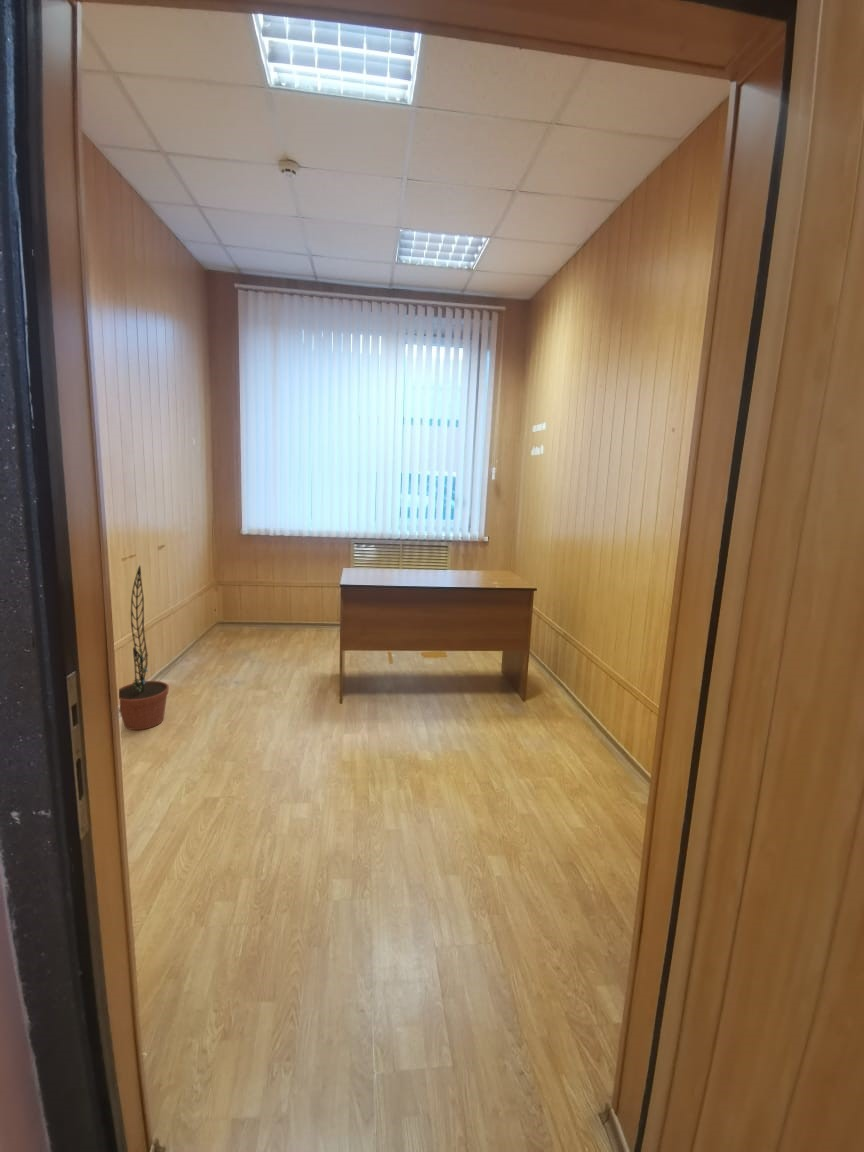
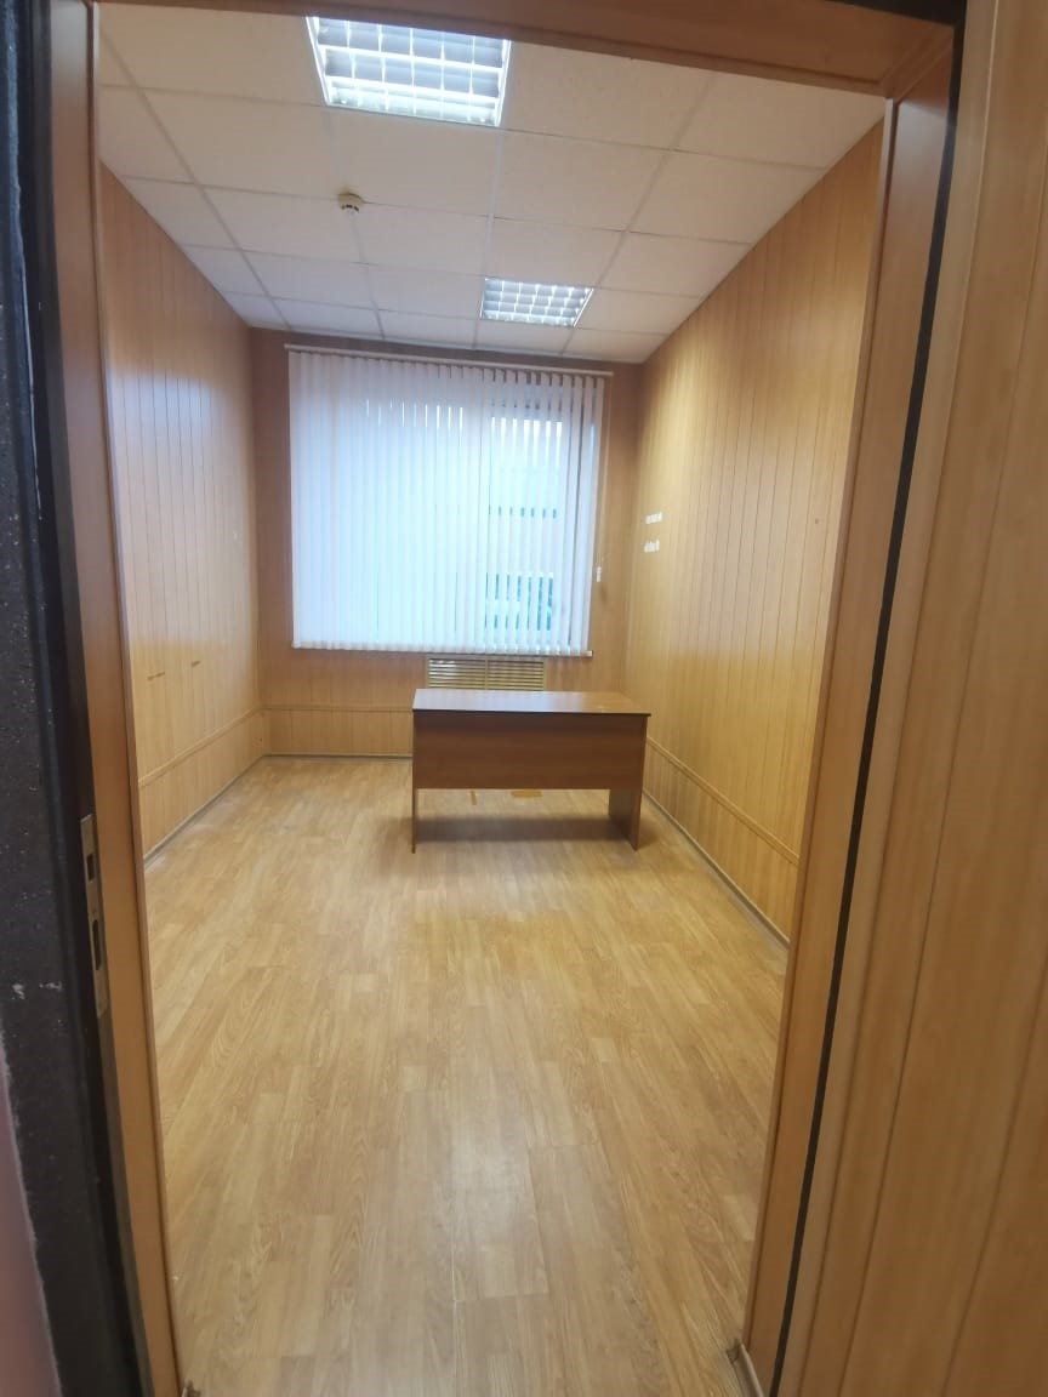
- decorative plant [118,565,170,731]
